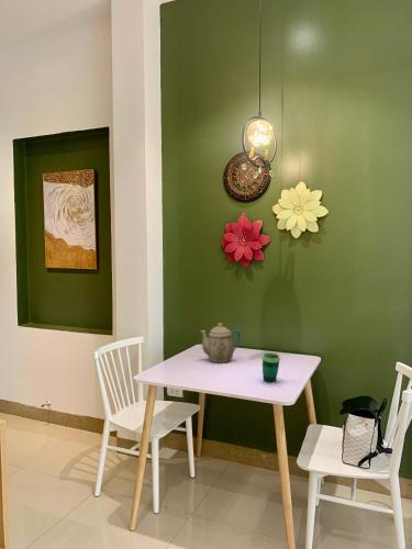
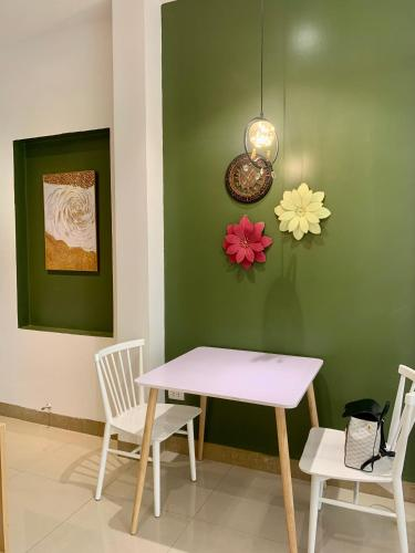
- teapot [200,322,241,363]
- cup [260,352,281,383]
